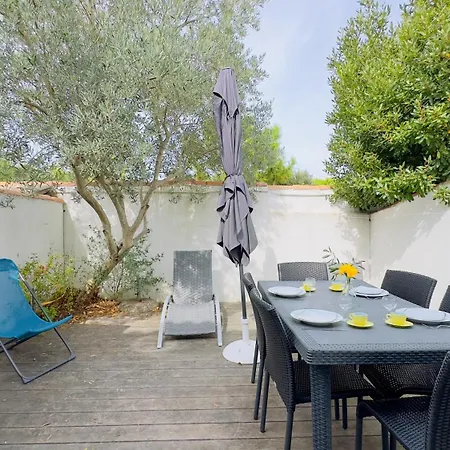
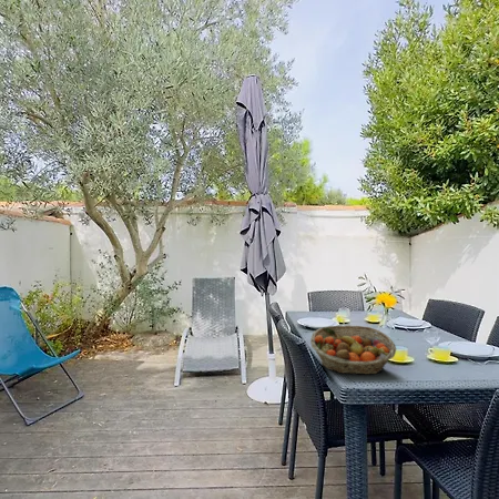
+ fruit basket [309,324,397,375]
